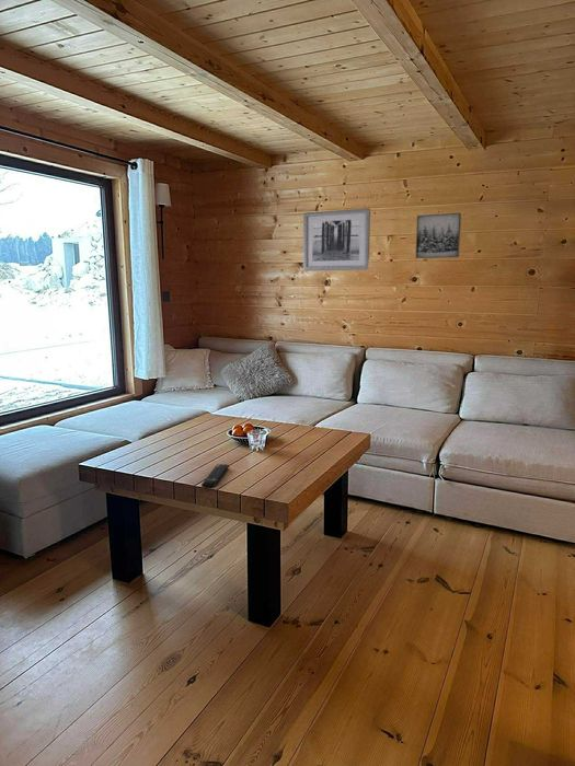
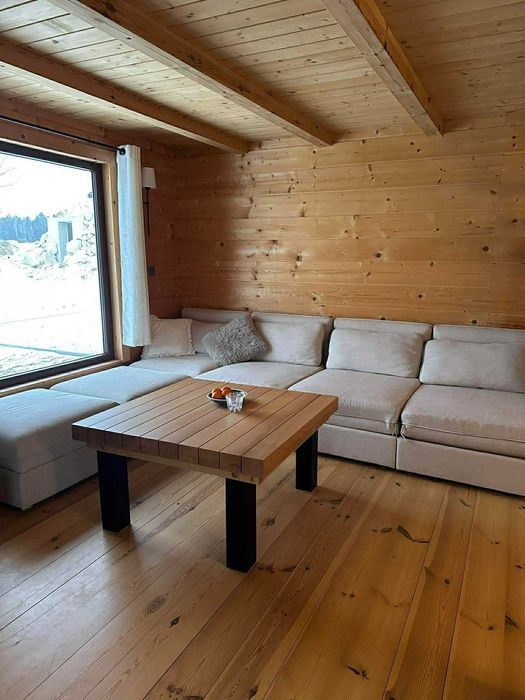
- wall art [415,212,462,259]
- remote control [200,463,230,489]
- wall art [302,207,371,271]
